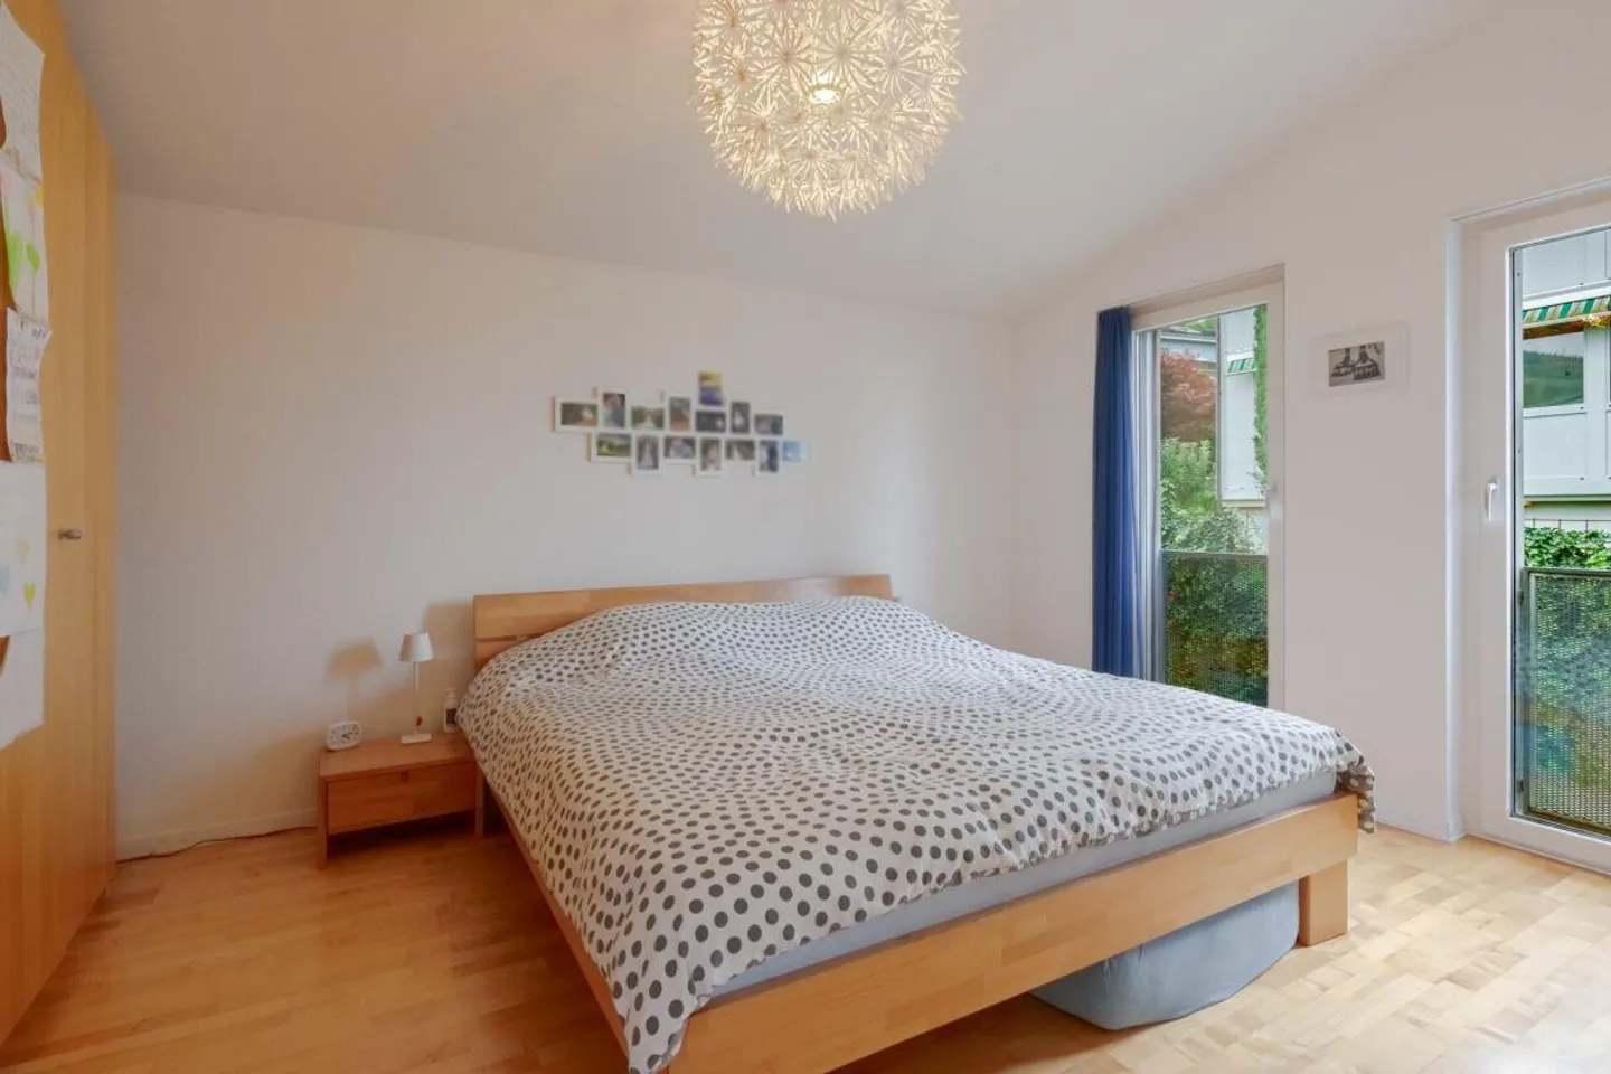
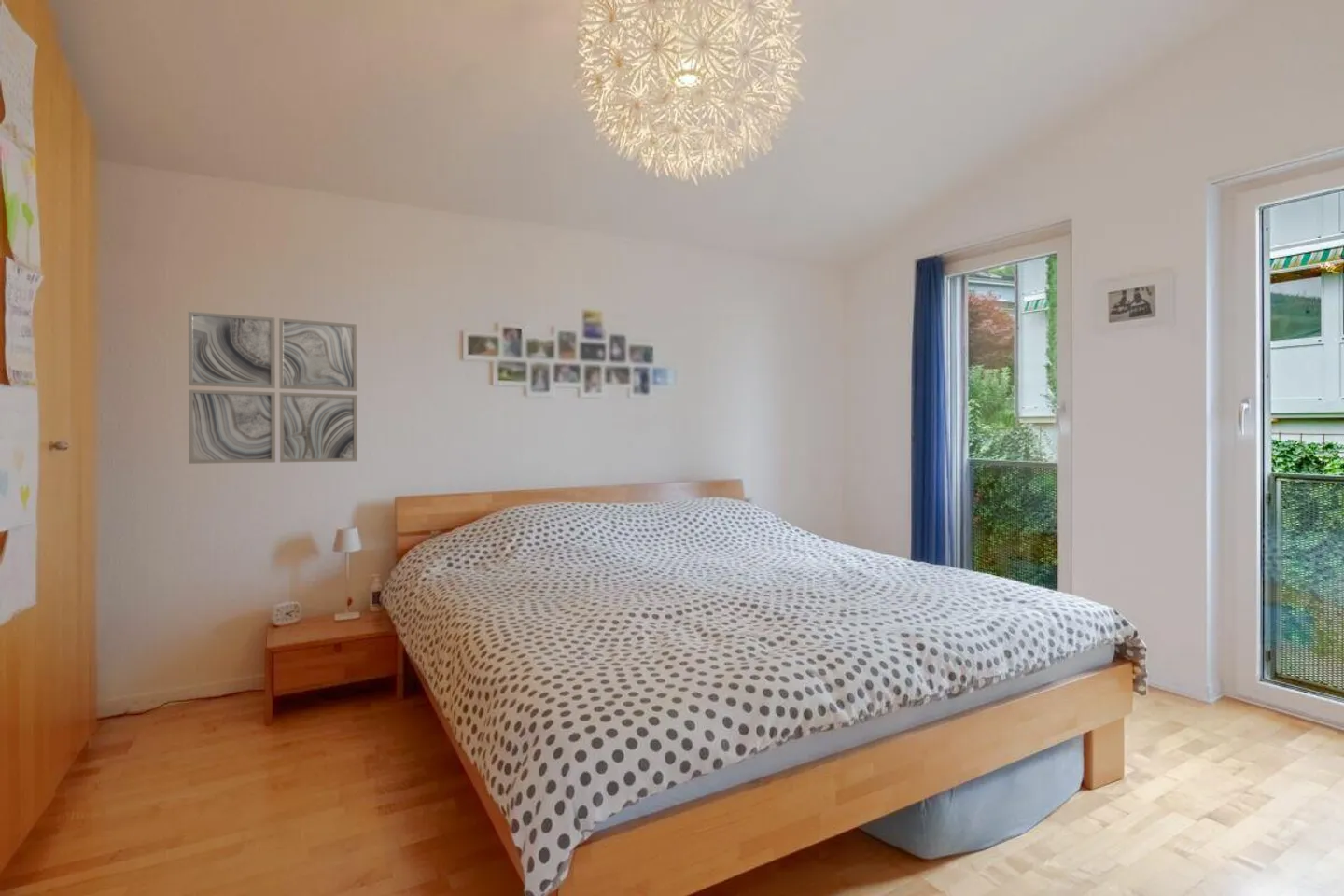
+ wall art [188,310,358,465]
